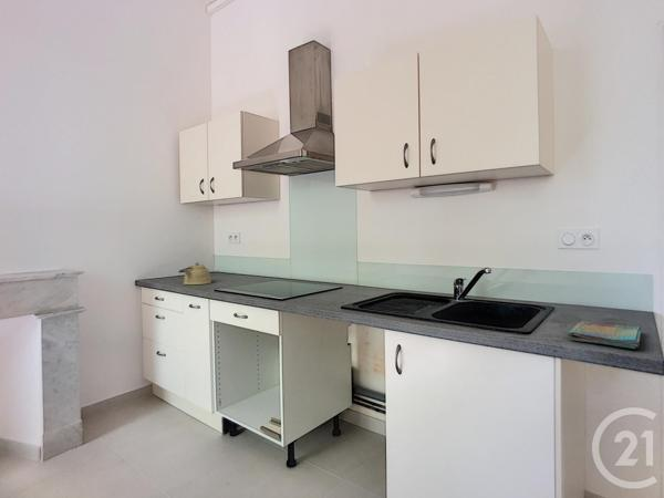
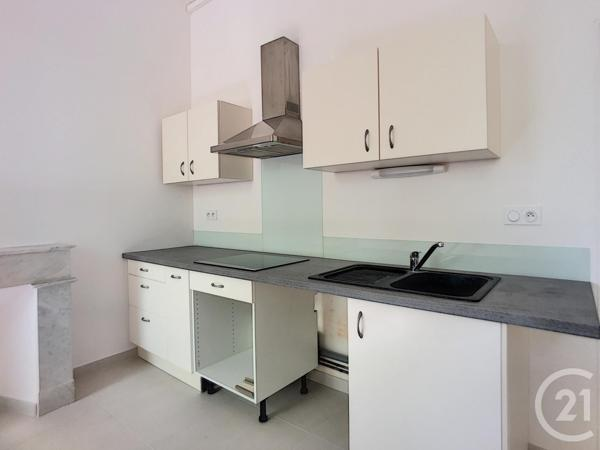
- kettle [178,261,212,286]
- dish towel [566,320,642,350]
